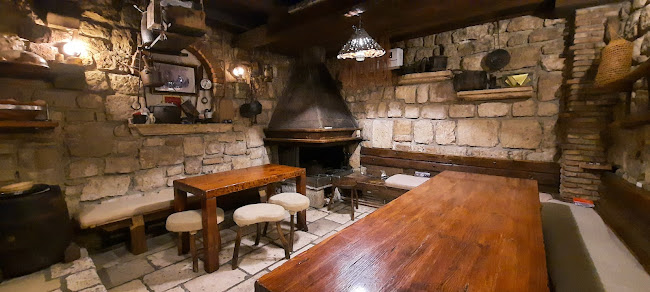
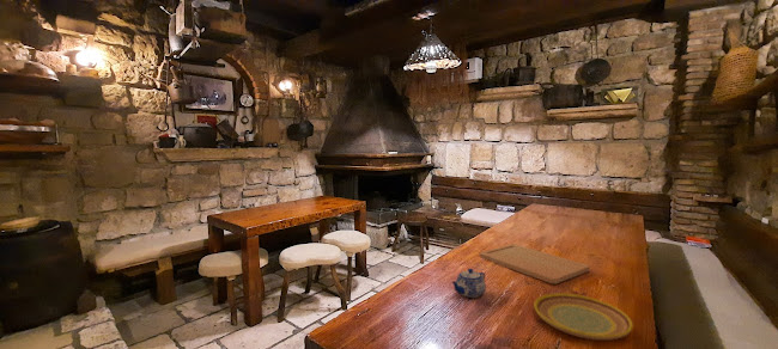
+ cutting board [479,243,591,284]
+ plate [533,292,634,342]
+ teapot [451,268,487,299]
